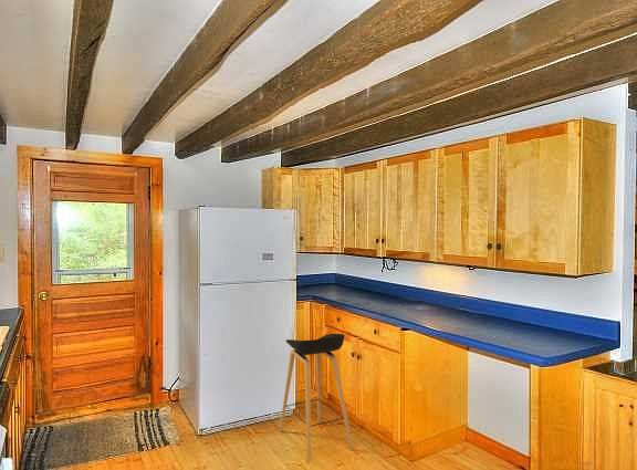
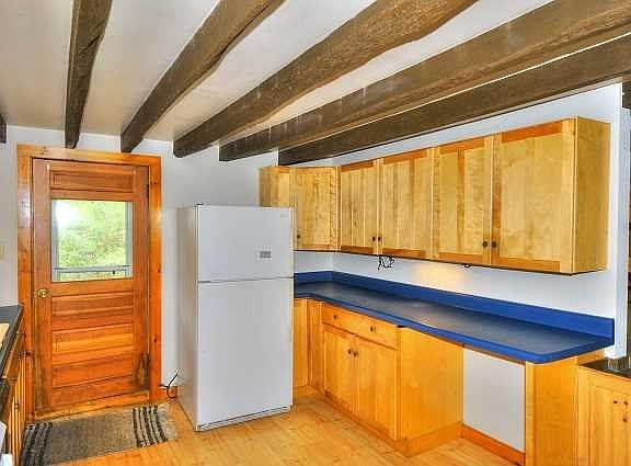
- stool [278,333,354,462]
